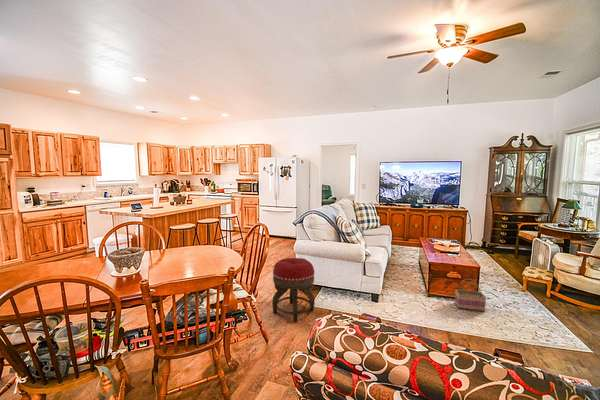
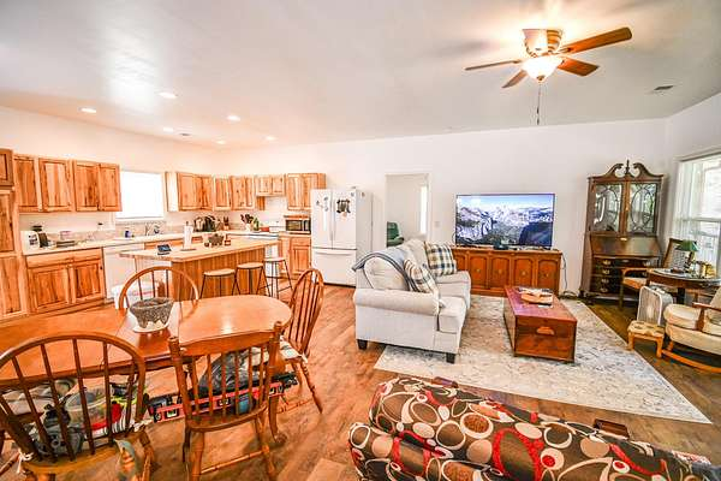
- footstool [271,257,316,323]
- basket [454,277,487,313]
